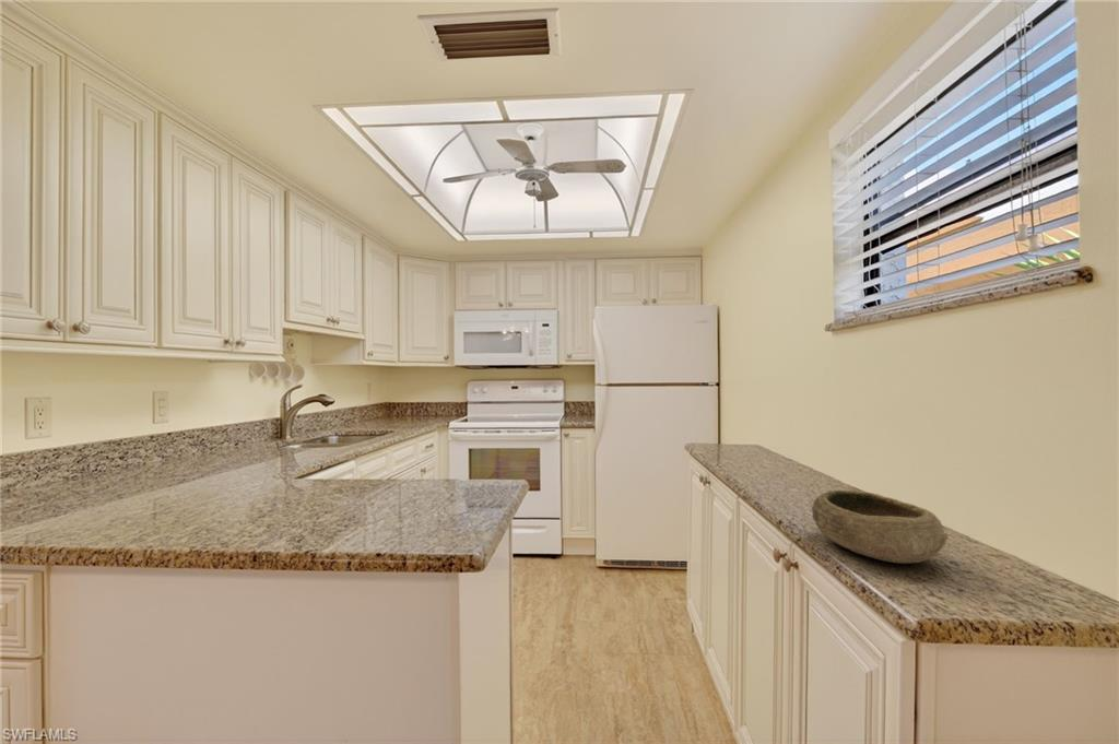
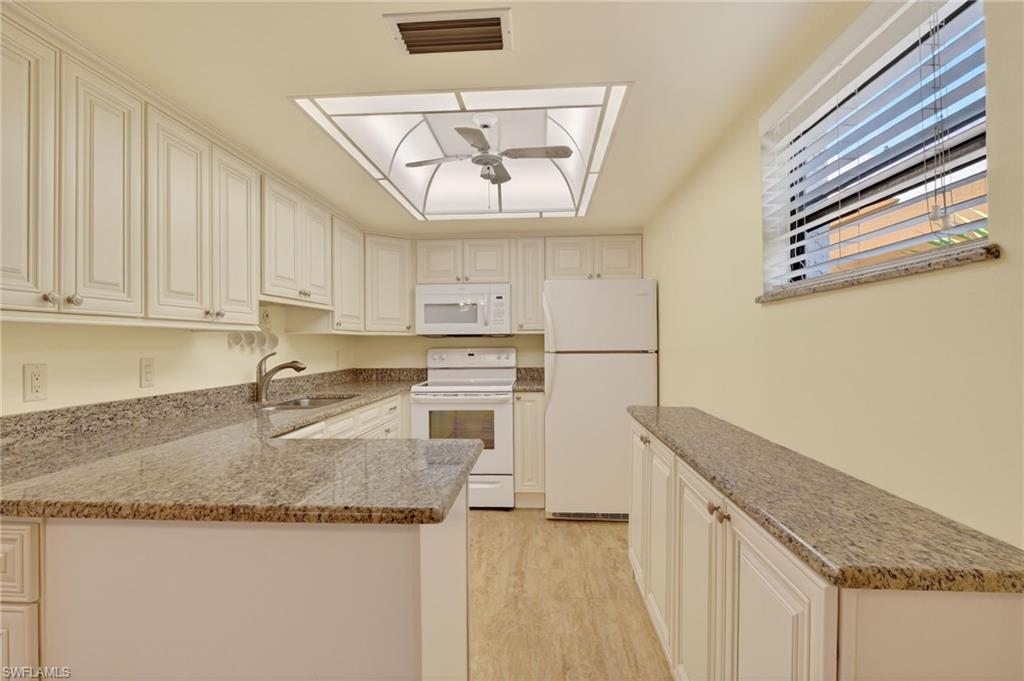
- bowl [811,489,950,565]
